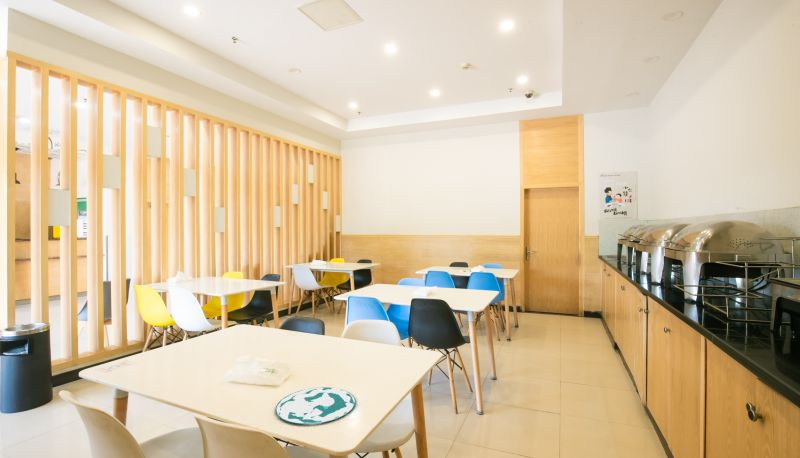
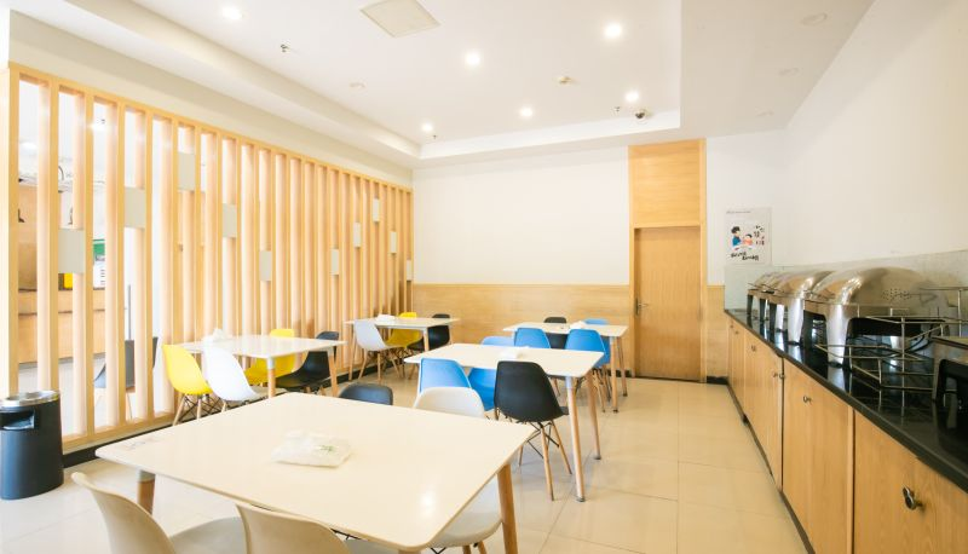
- plate [274,386,357,425]
